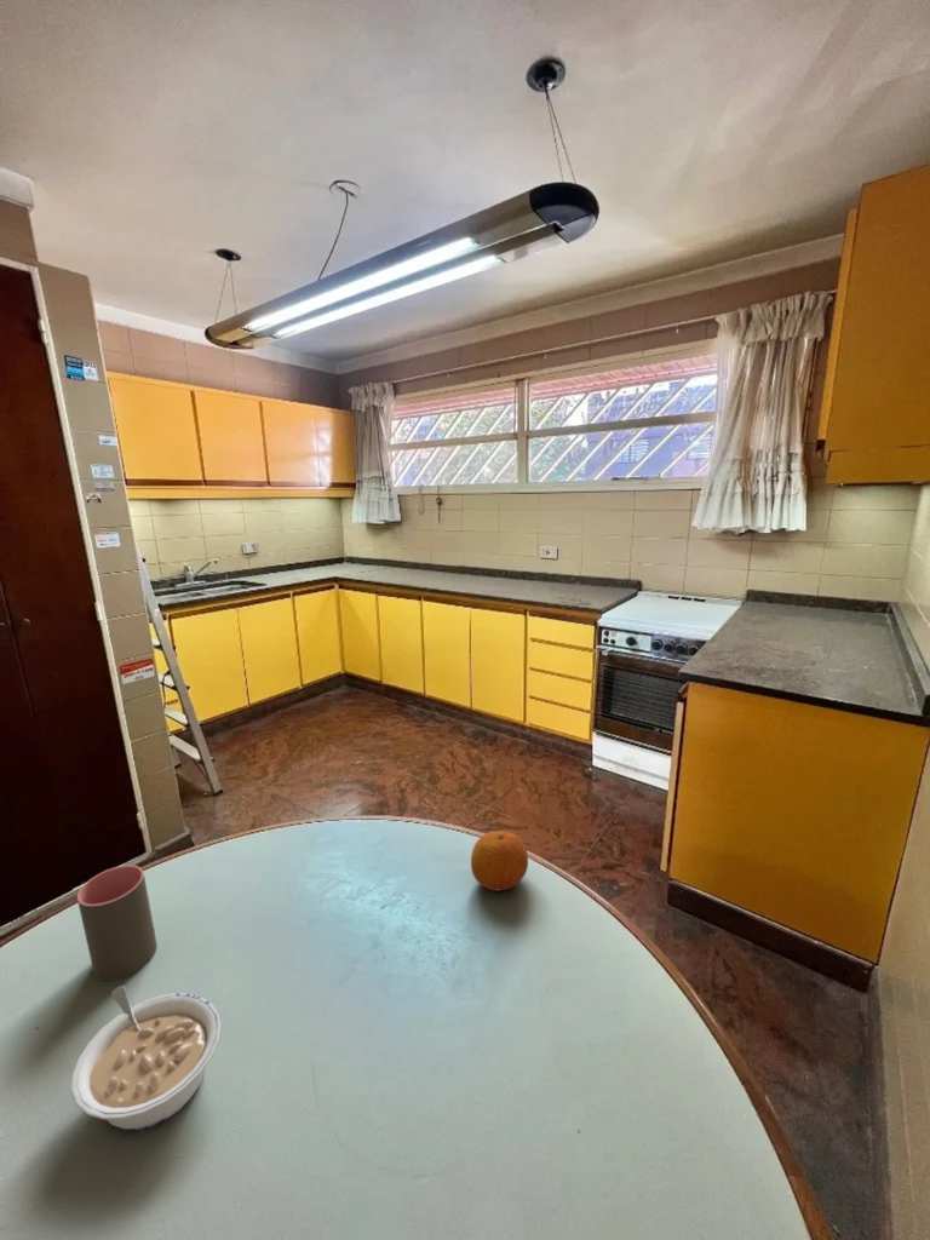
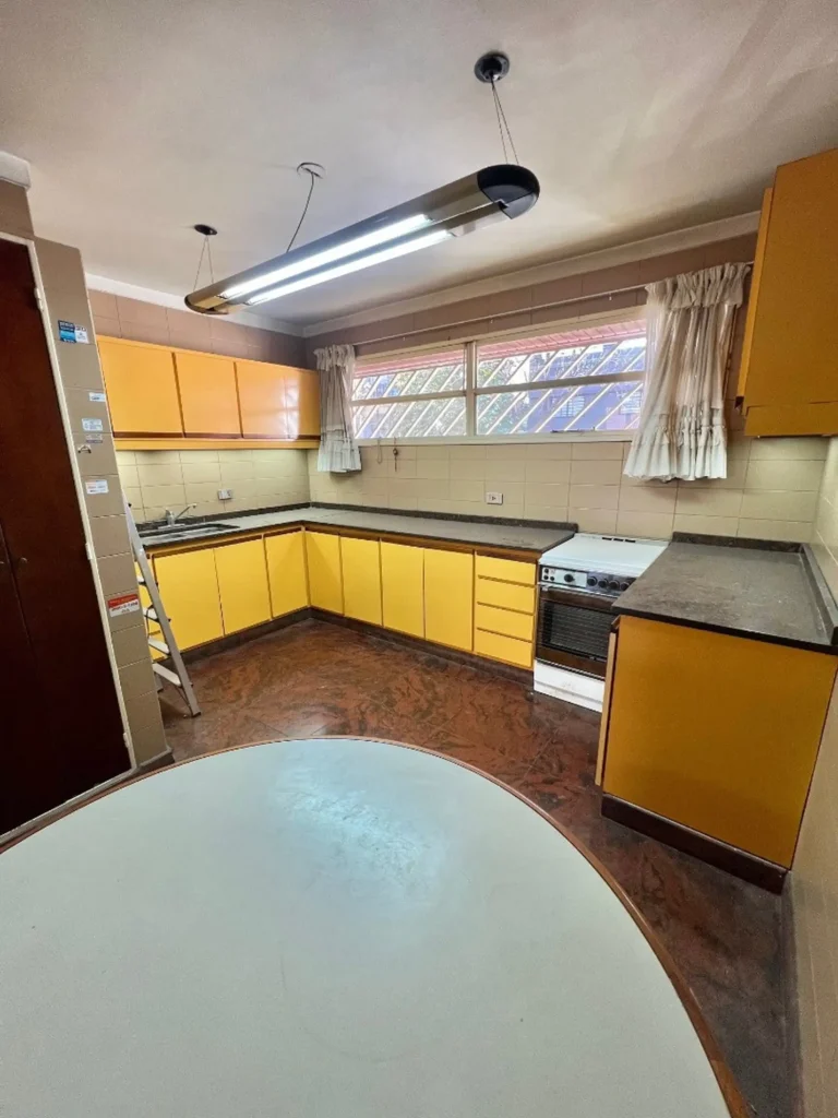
- fruit [470,829,529,891]
- legume [70,984,222,1131]
- cup [76,863,159,982]
